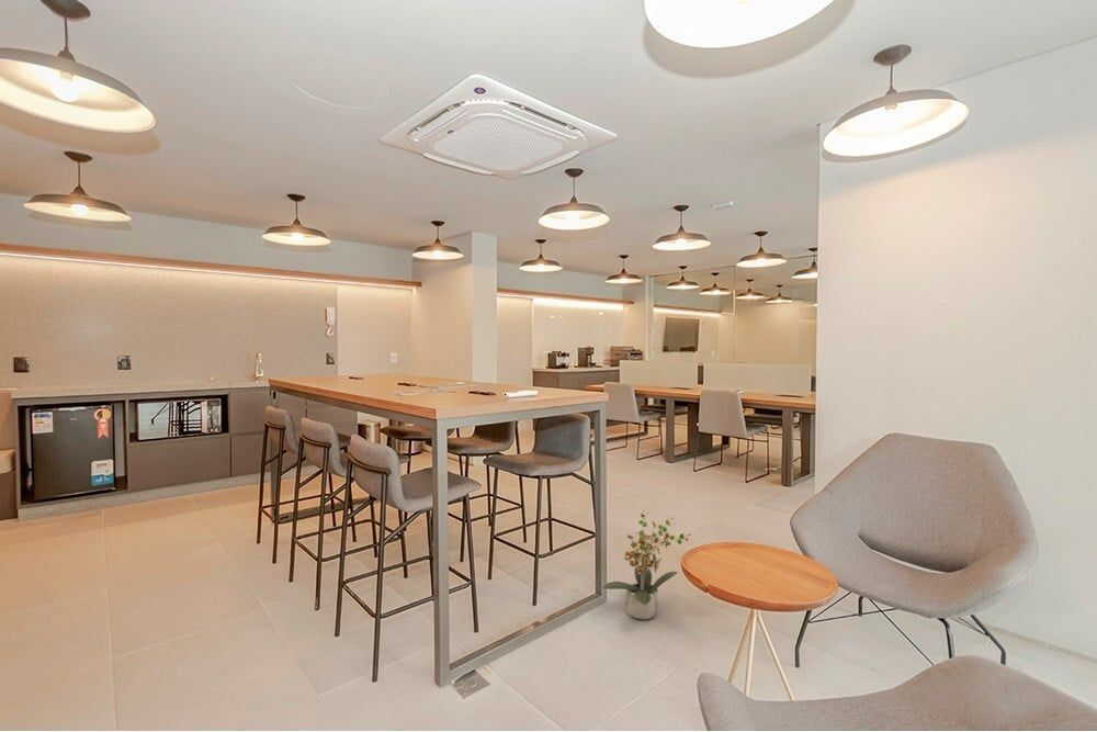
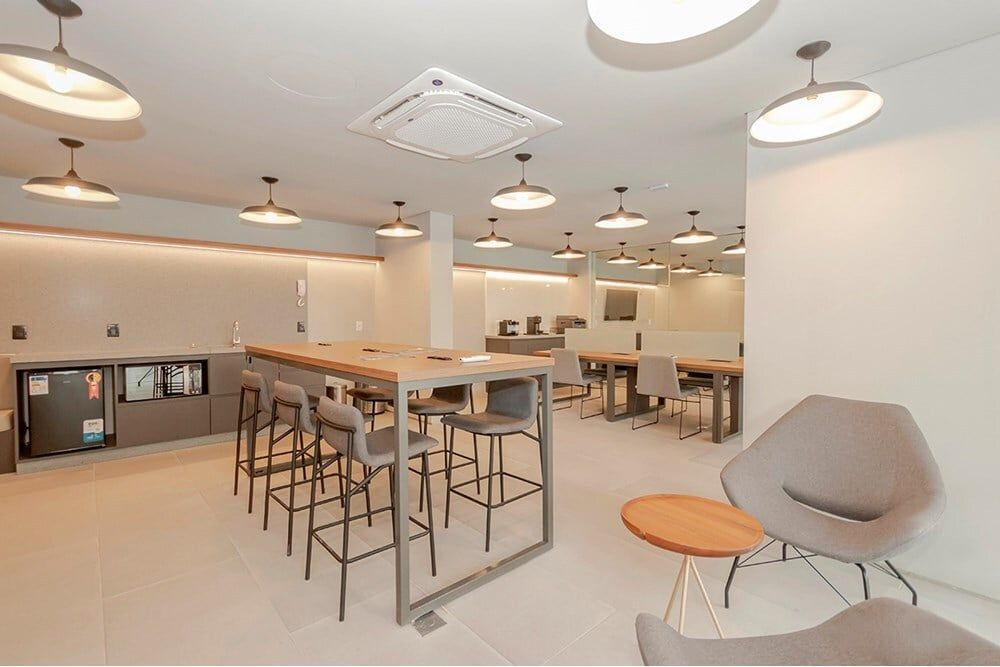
- potted plant [601,509,692,621]
